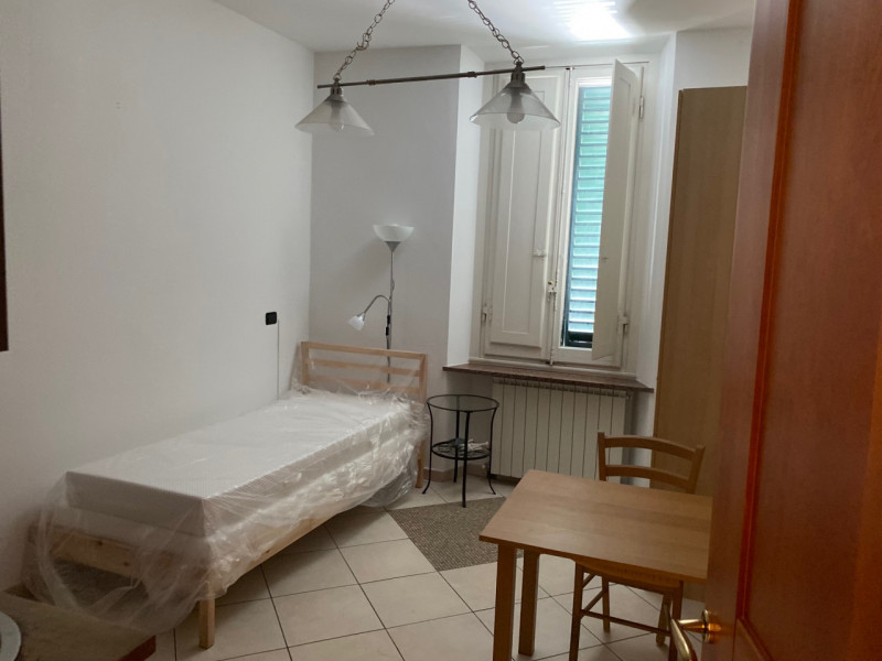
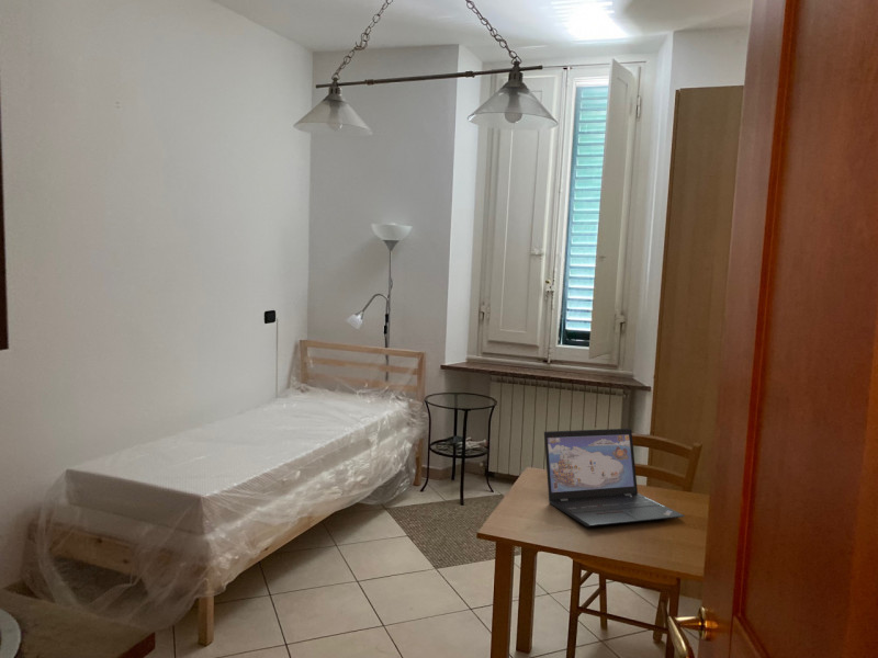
+ laptop [543,428,686,527]
